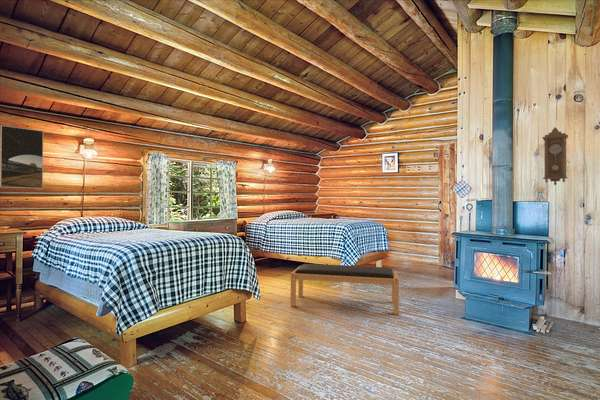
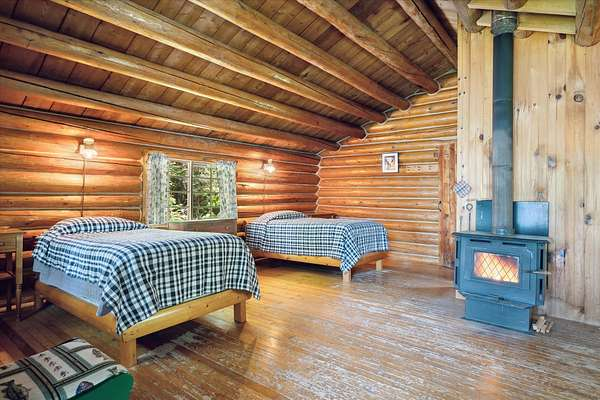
- pendulum clock [542,126,569,186]
- bench [290,263,400,315]
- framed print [0,124,44,189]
